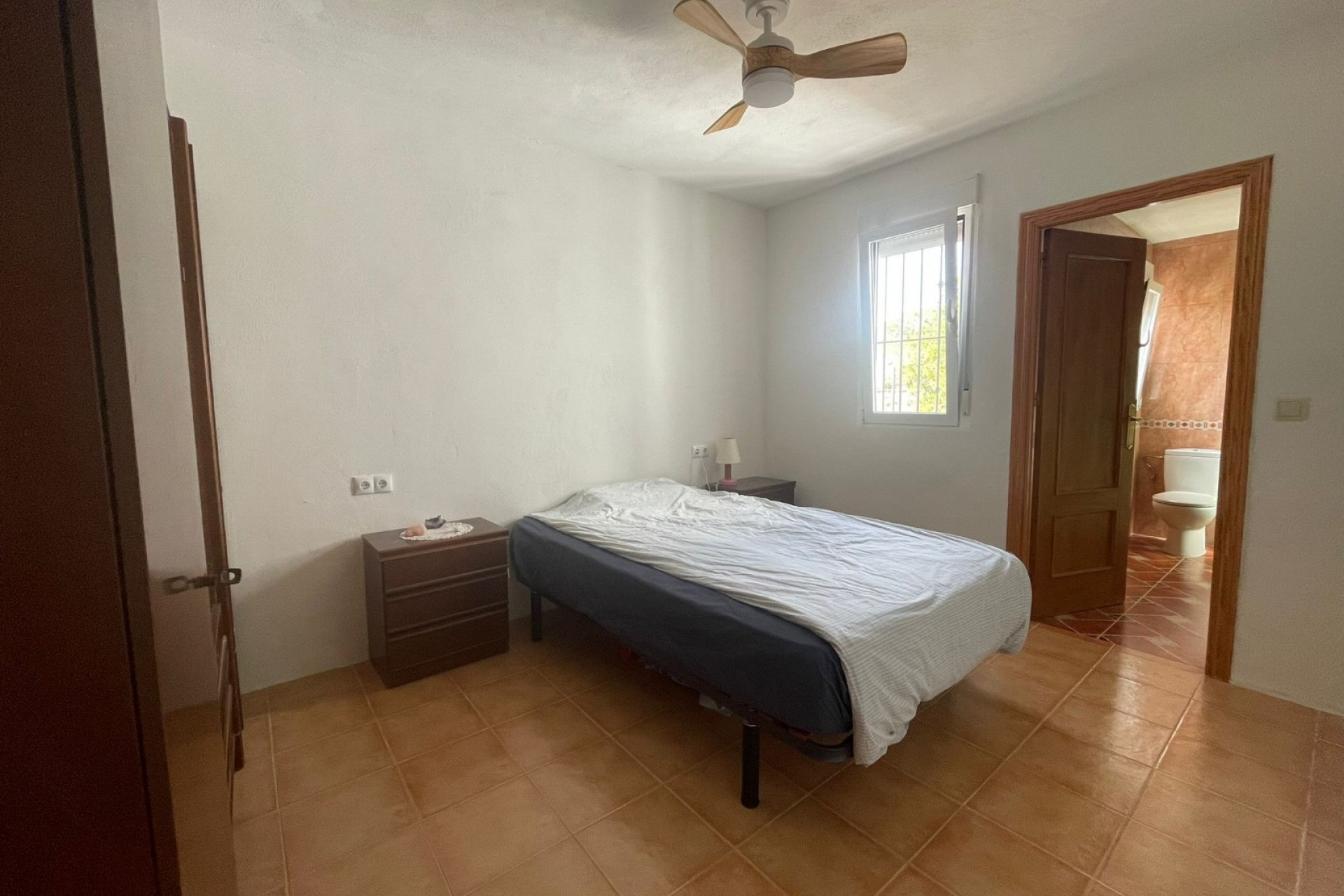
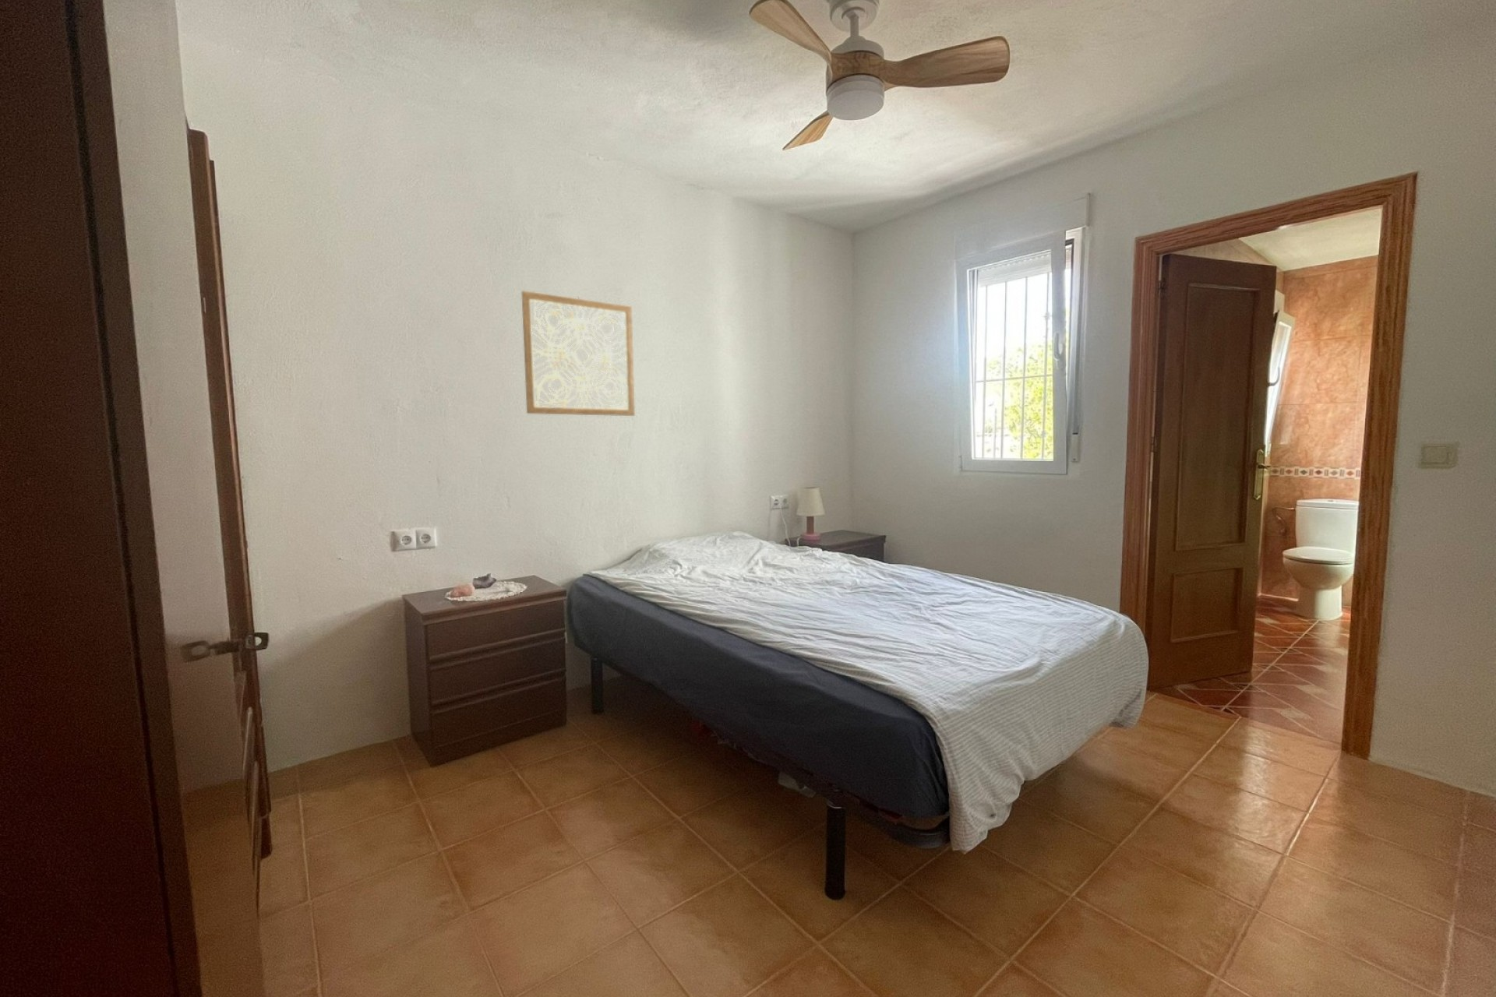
+ wall art [521,289,636,416]
